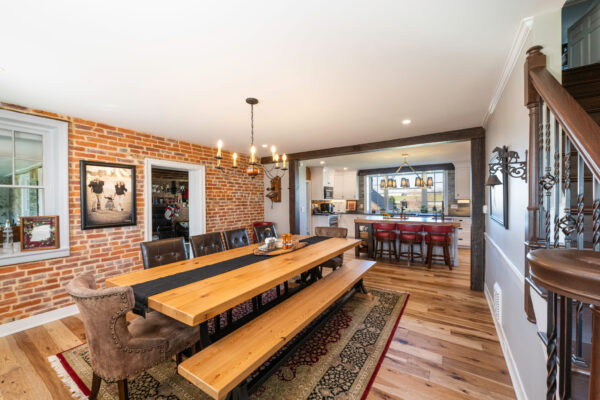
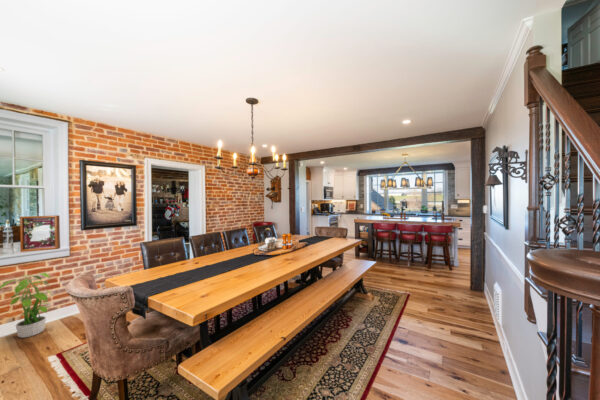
+ potted plant [0,272,54,339]
